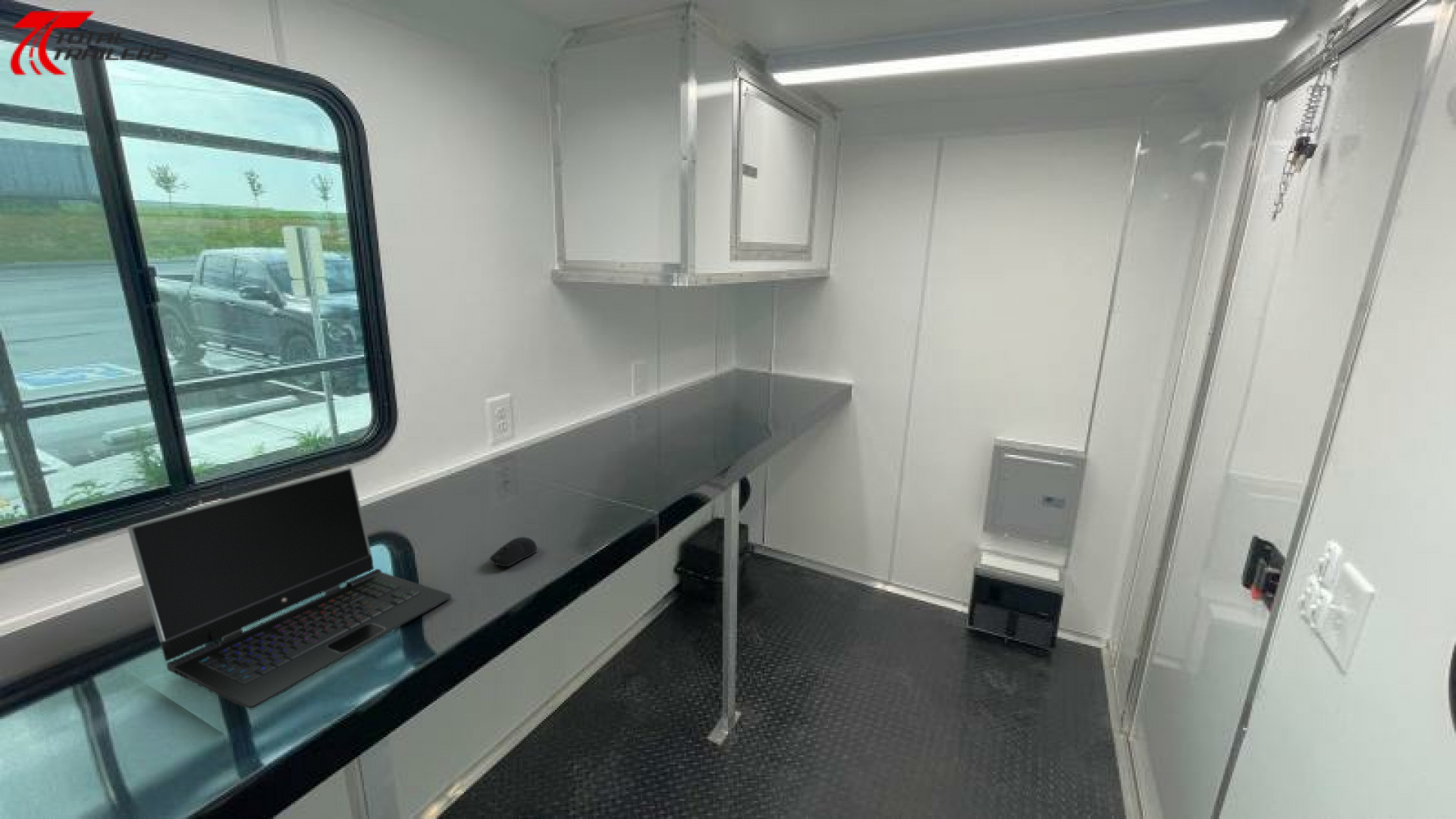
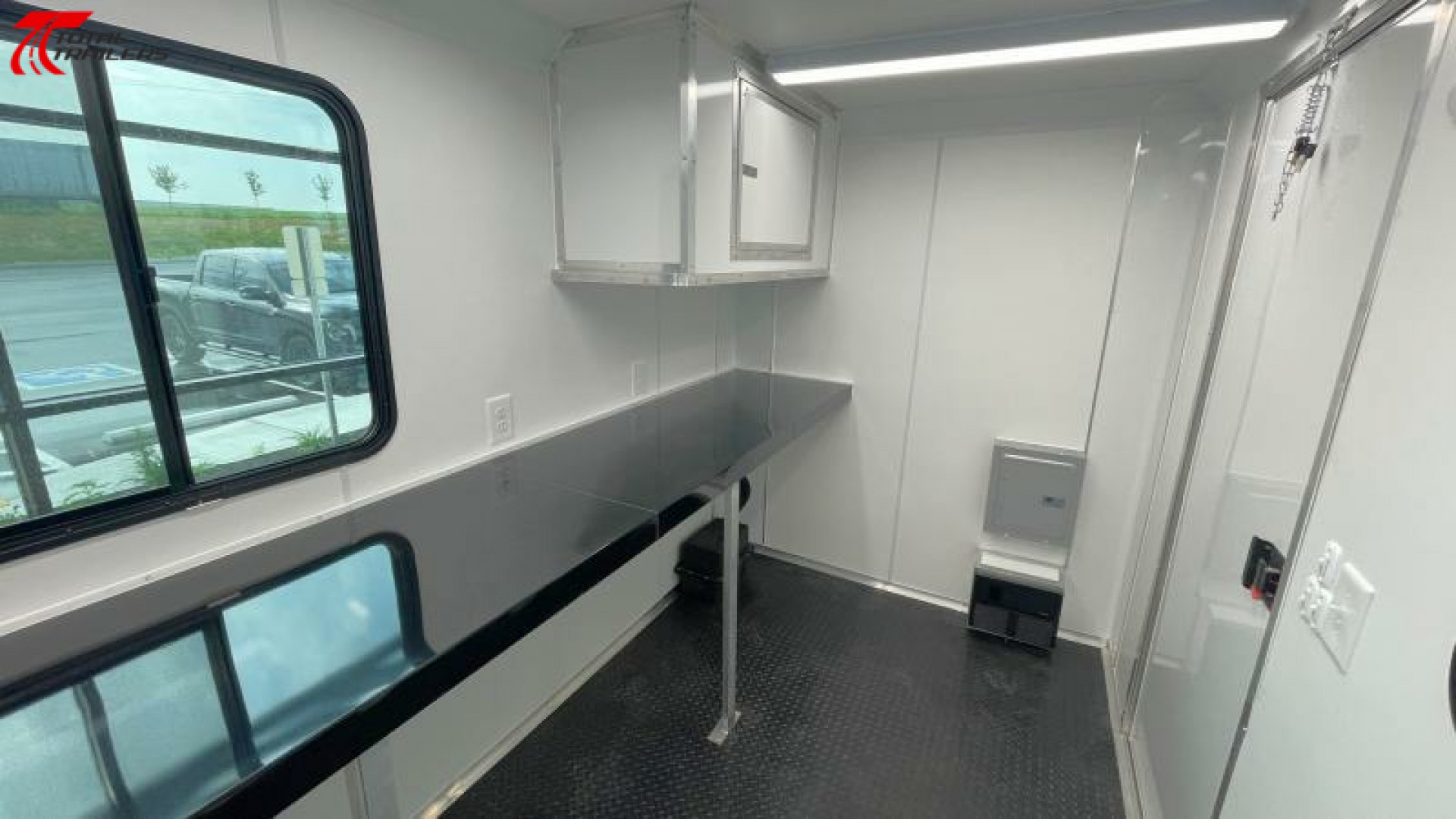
- laptop computer [127,466,452,711]
- computer mouse [489,536,538,567]
